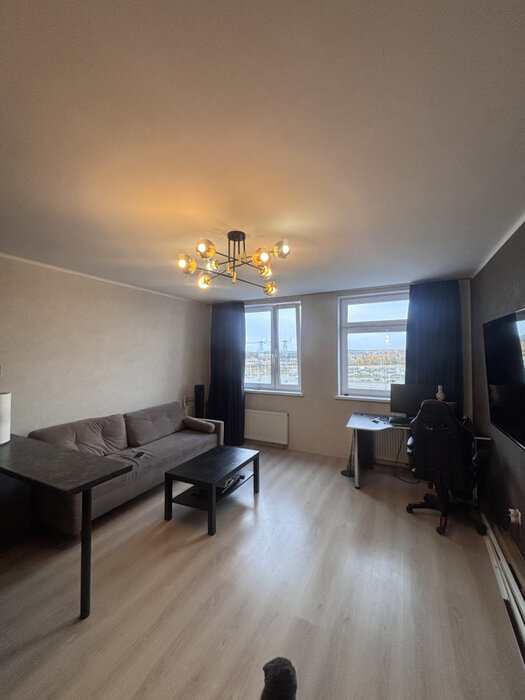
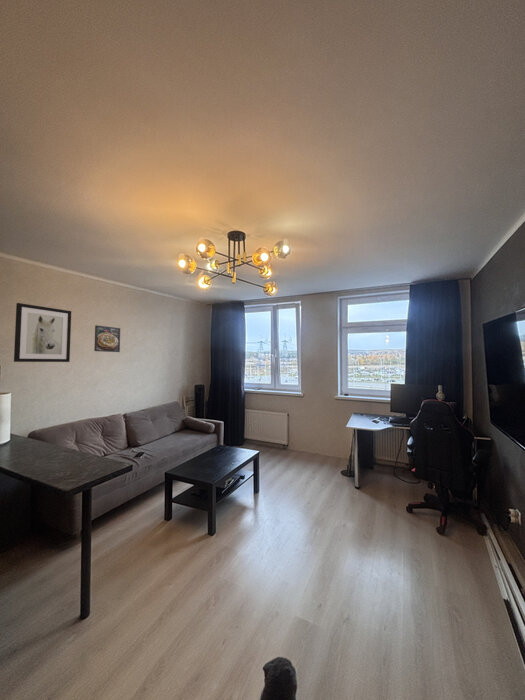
+ wall art [13,302,72,363]
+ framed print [93,324,121,353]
